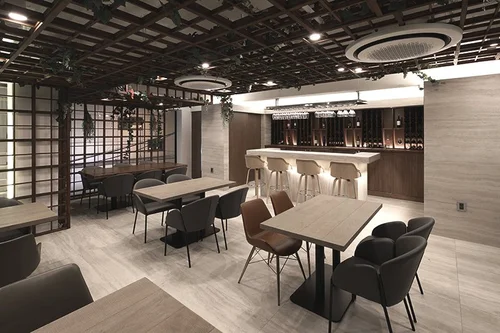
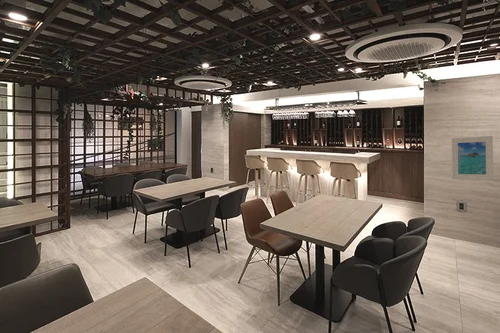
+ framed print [450,135,494,181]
